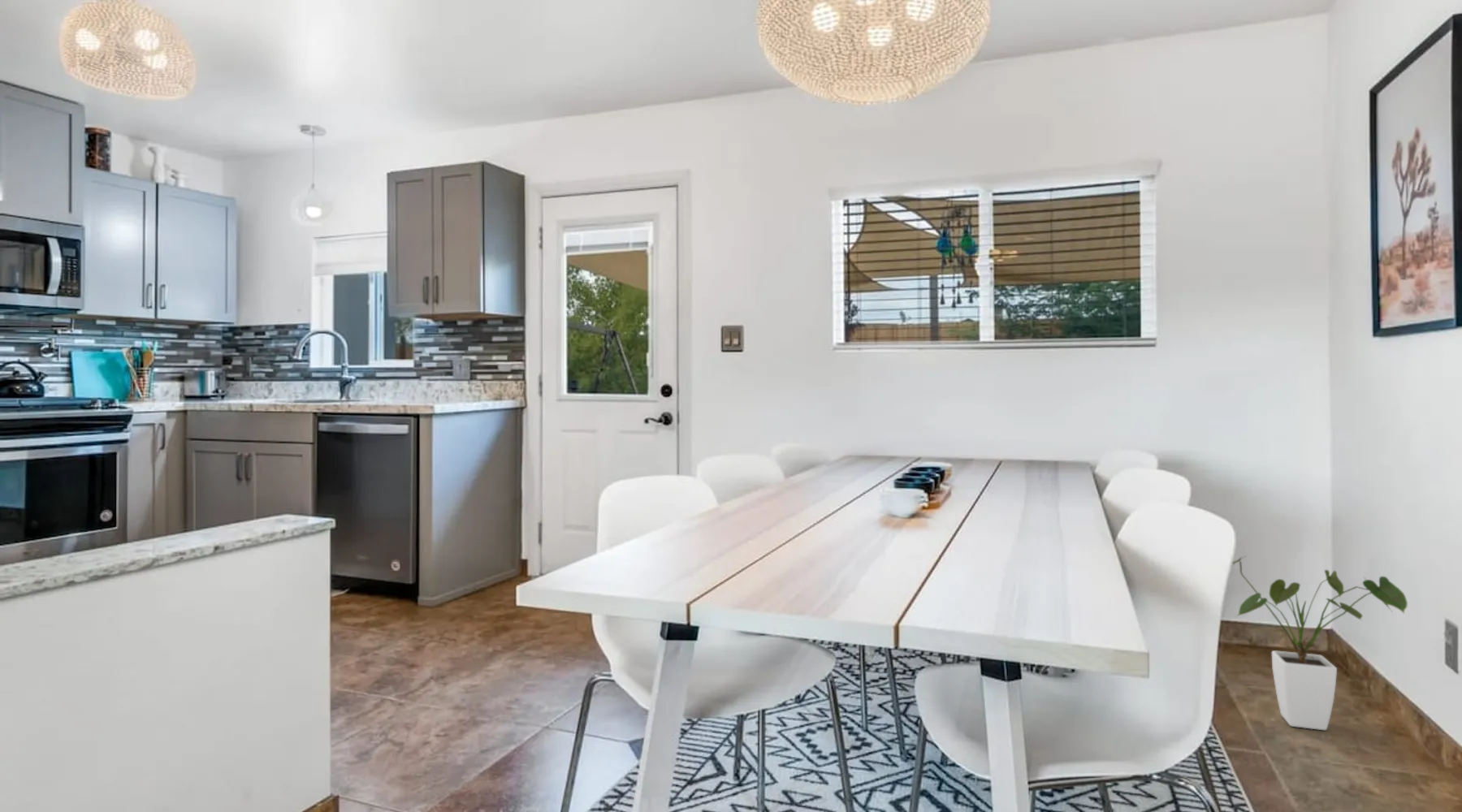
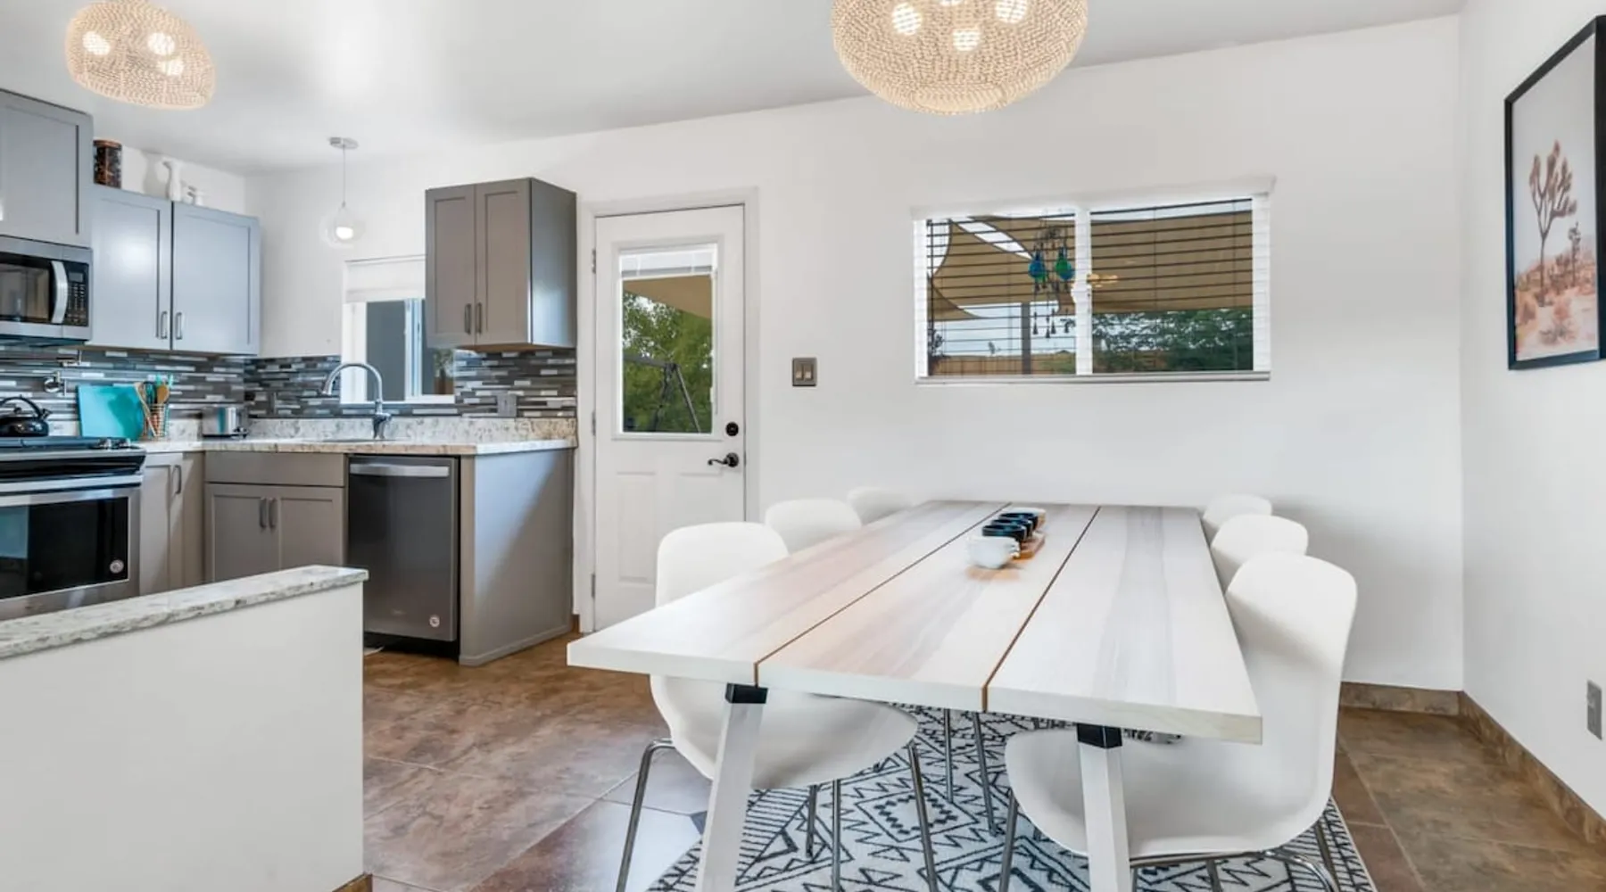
- house plant [1232,555,1408,731]
